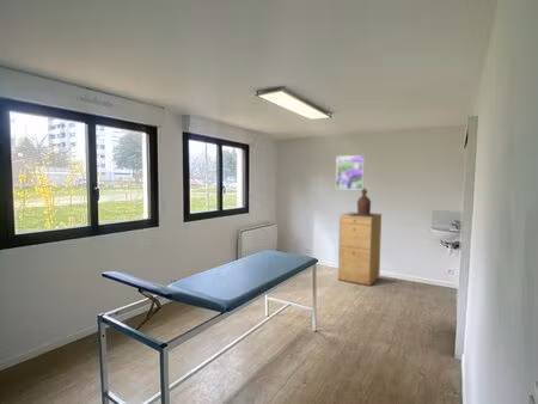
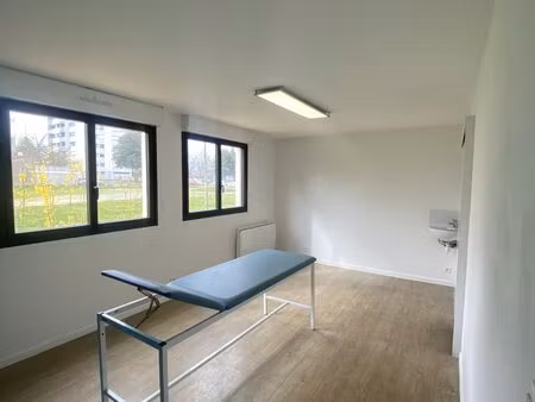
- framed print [335,154,365,190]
- filing cabinet [337,210,383,287]
- lantern [350,188,377,218]
